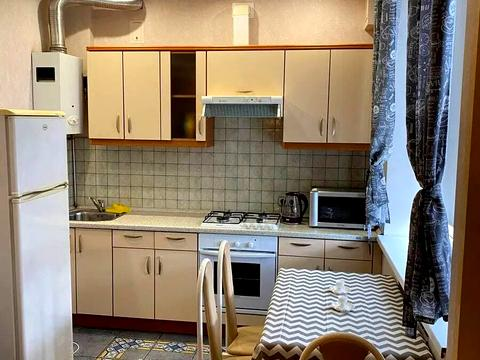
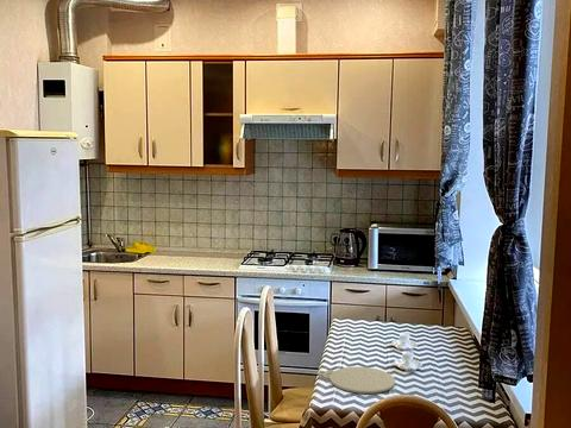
+ plate [316,366,396,395]
